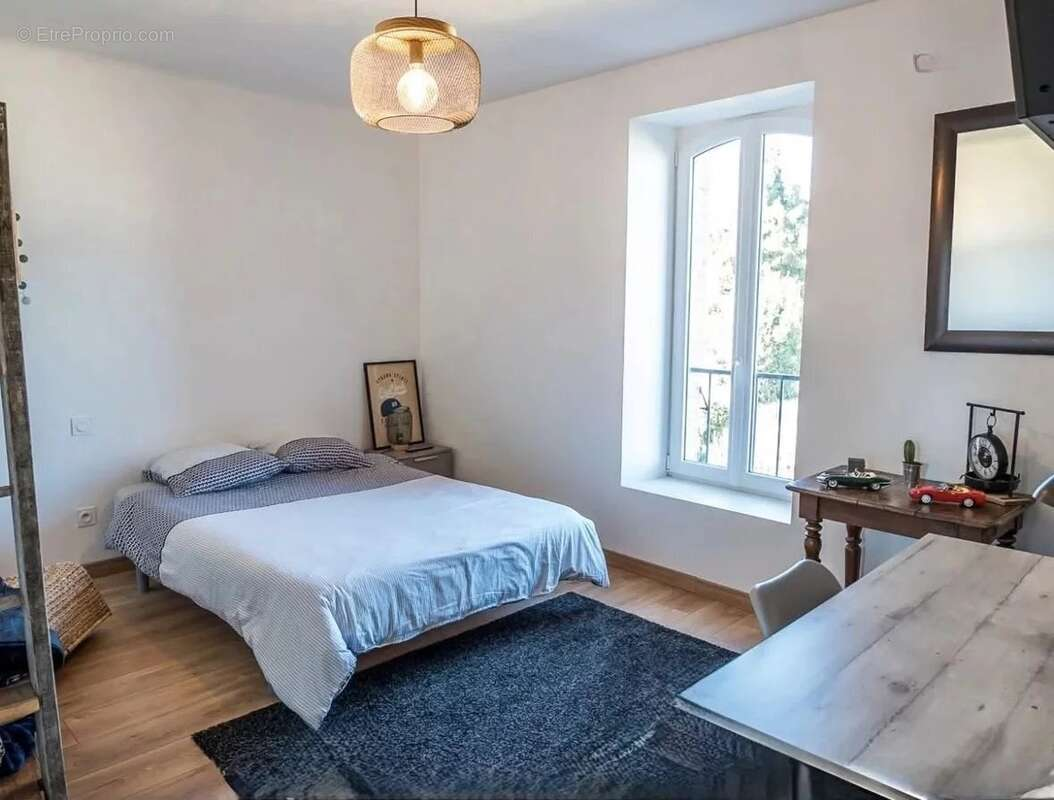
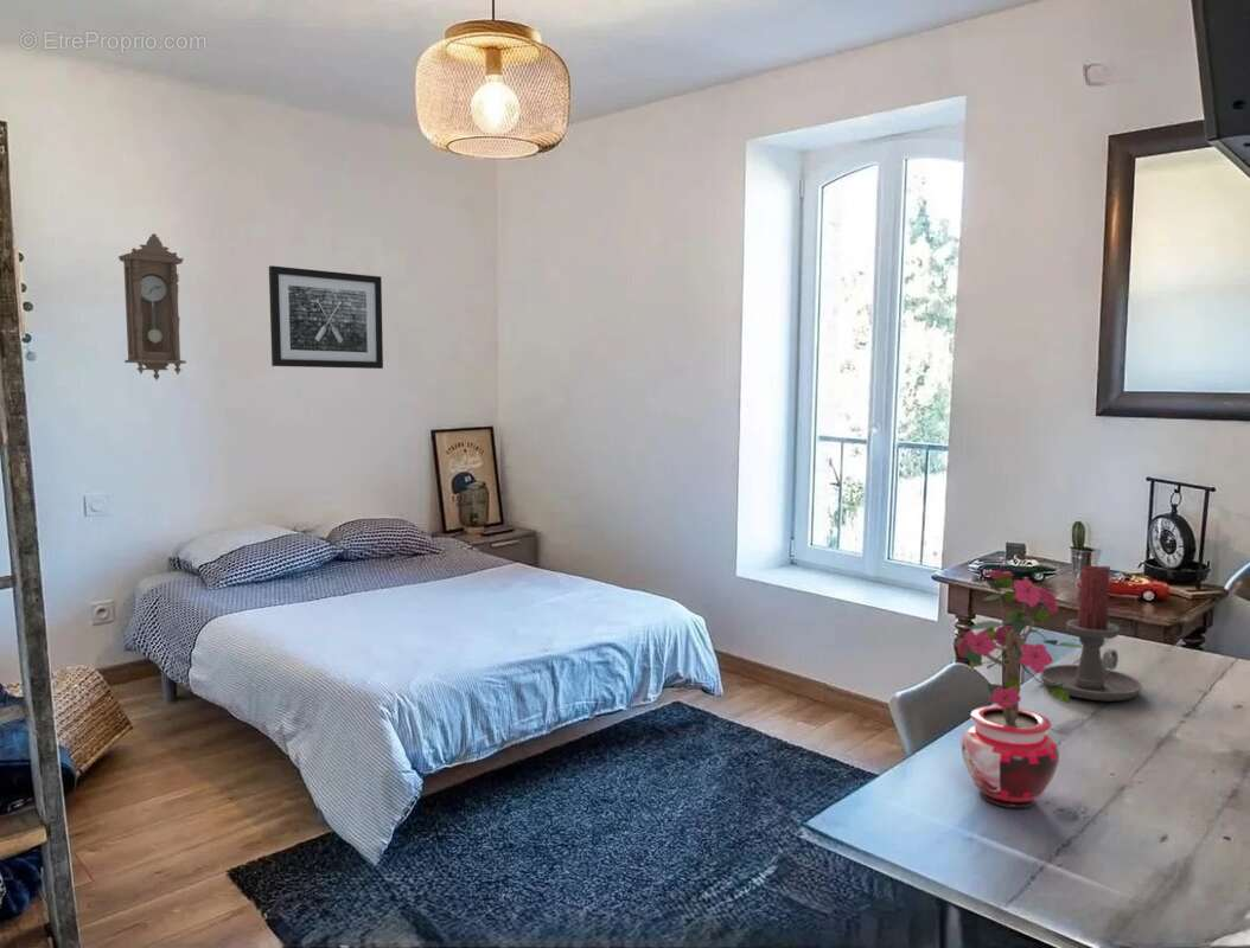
+ wall art [268,264,384,370]
+ pendulum clock [117,232,187,382]
+ candle holder [1039,564,1143,702]
+ potted plant [954,562,1085,809]
